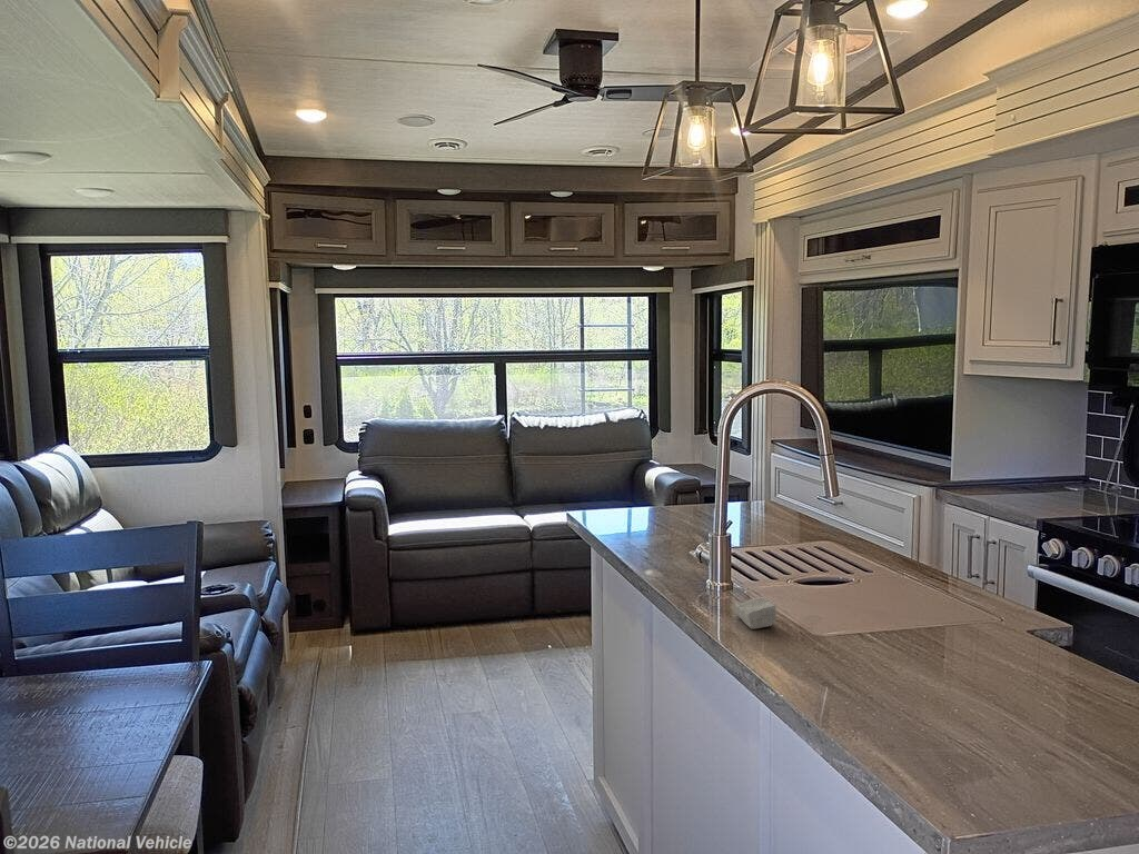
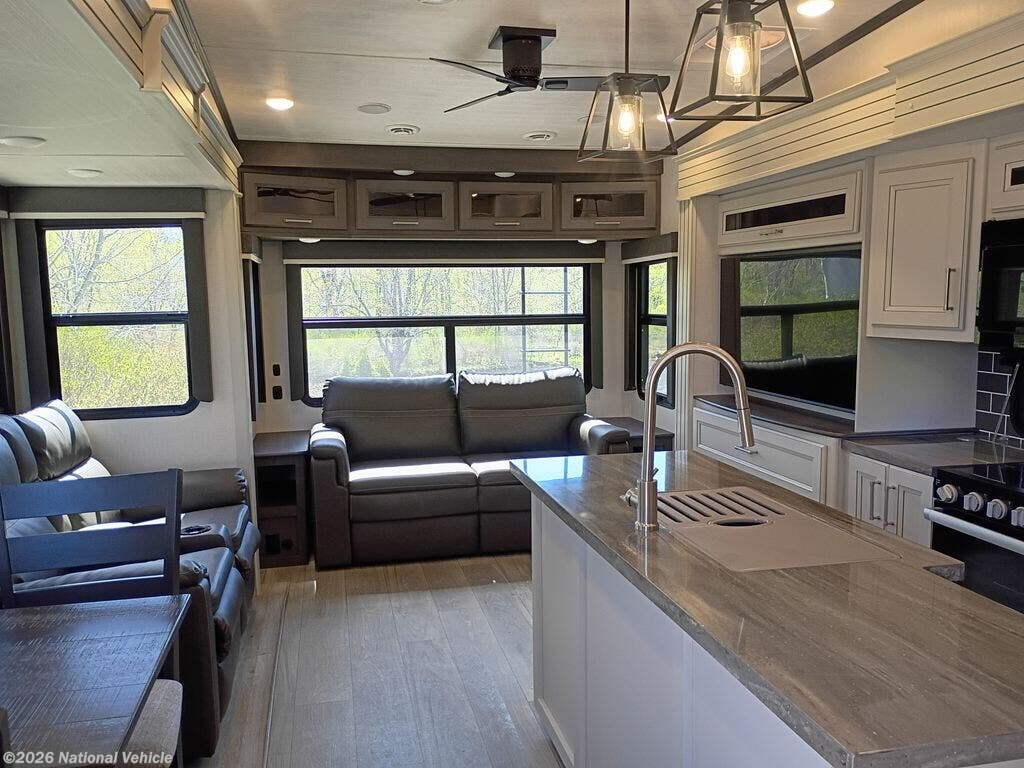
- soap bar [734,596,778,629]
